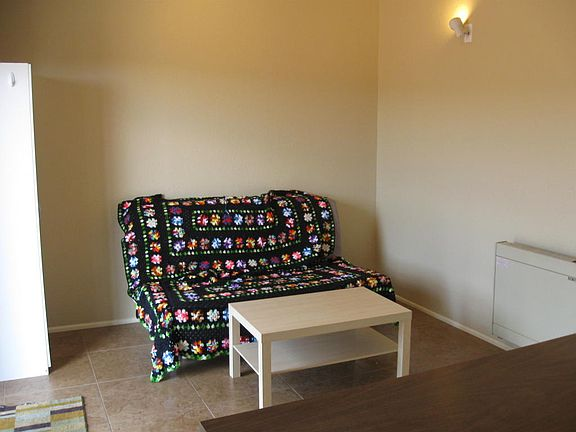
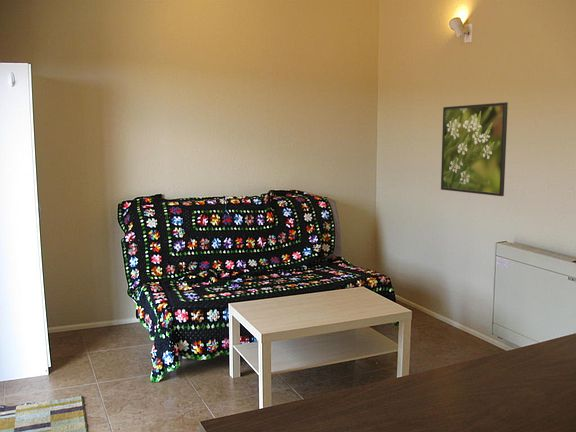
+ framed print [440,101,509,197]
